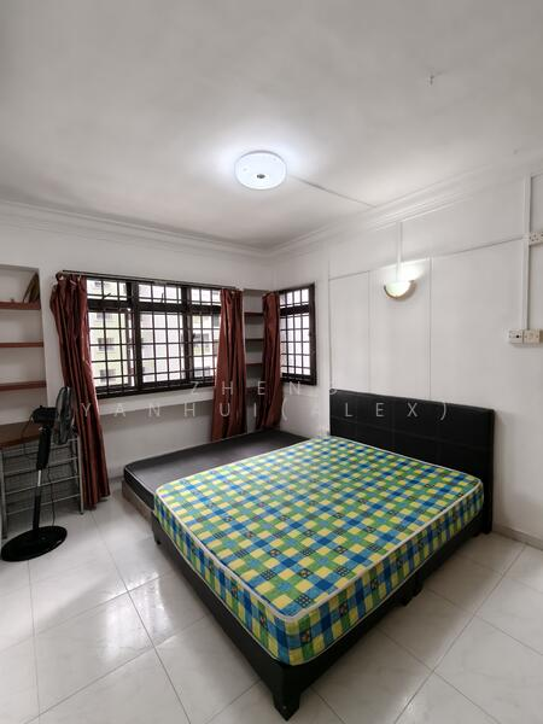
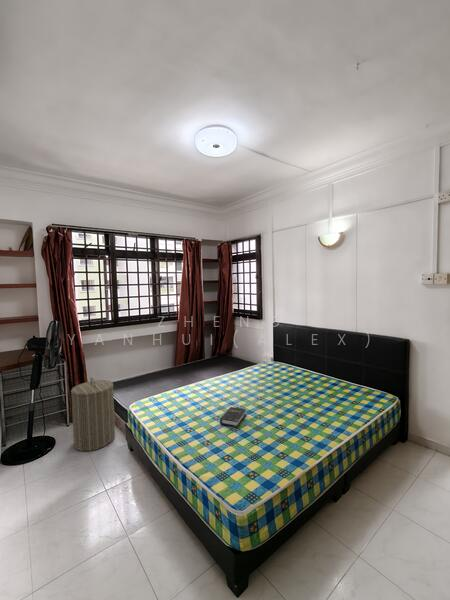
+ laundry hamper [70,377,116,452]
+ hardback book [219,406,247,428]
